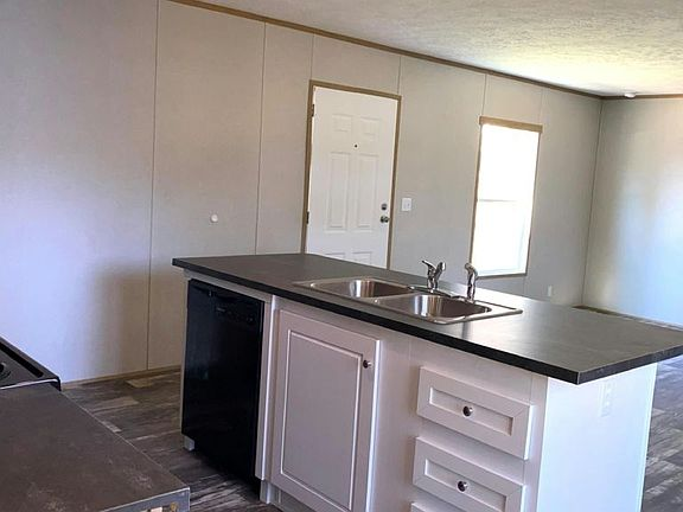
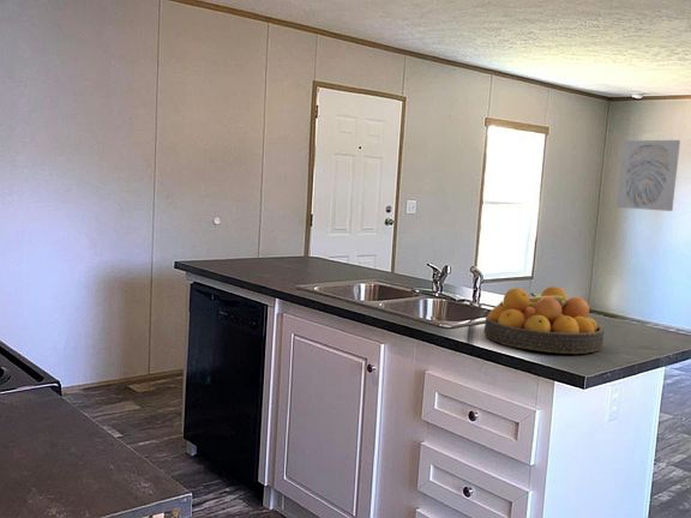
+ wall art [615,139,681,212]
+ fruit bowl [483,285,605,355]
